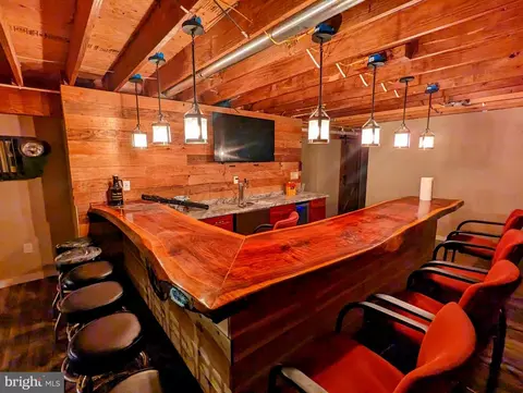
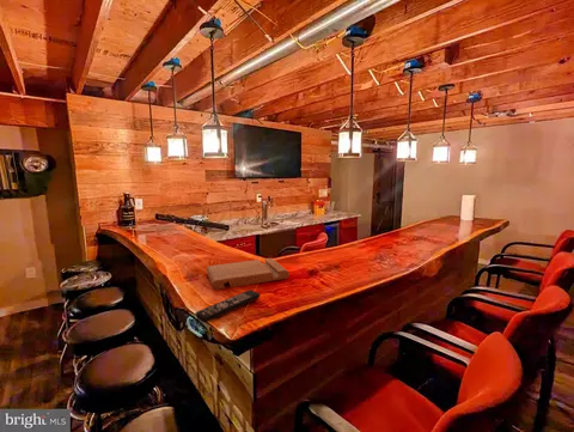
+ cutting board [204,257,291,291]
+ remote control [194,288,261,324]
